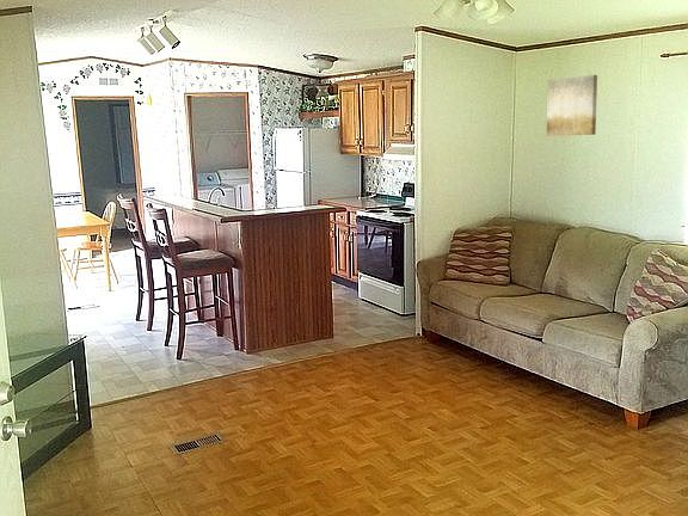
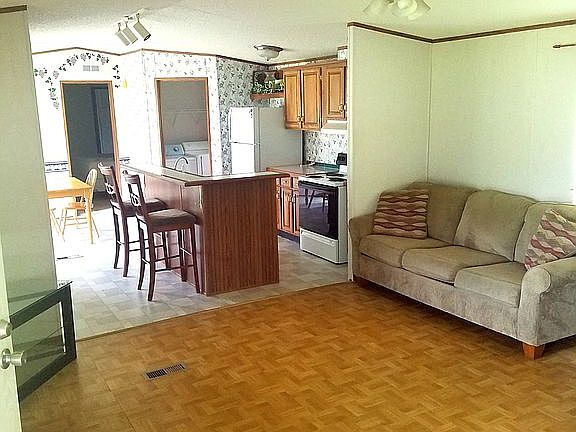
- wall art [546,74,598,137]
